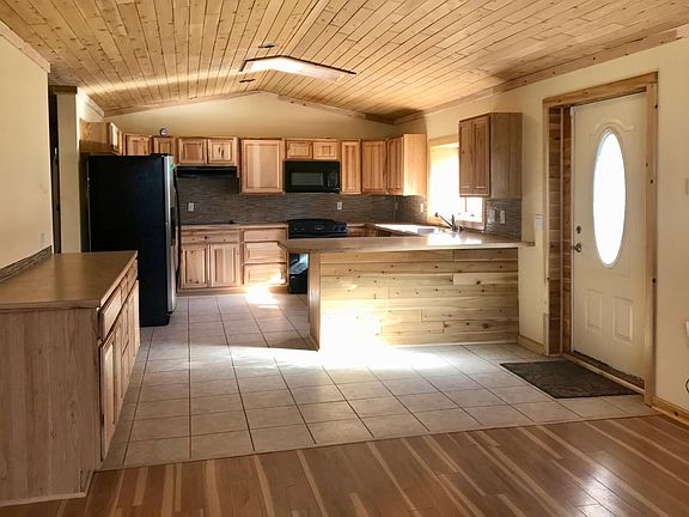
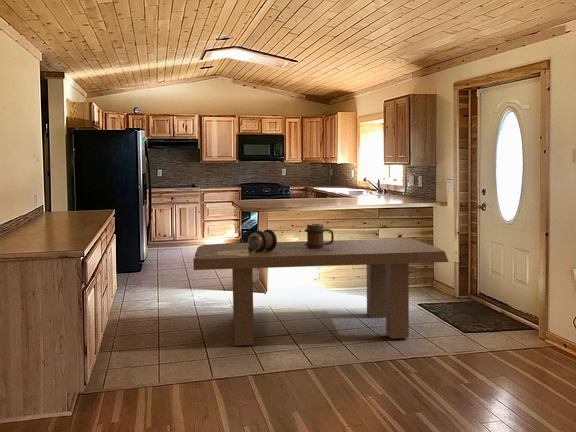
+ dining table [192,223,450,347]
